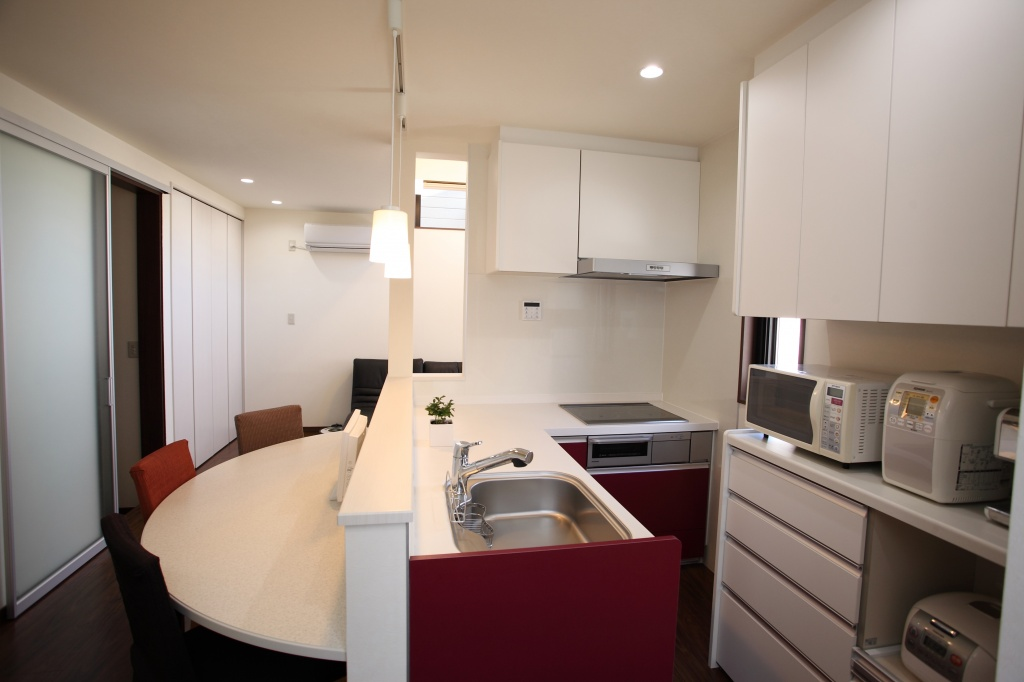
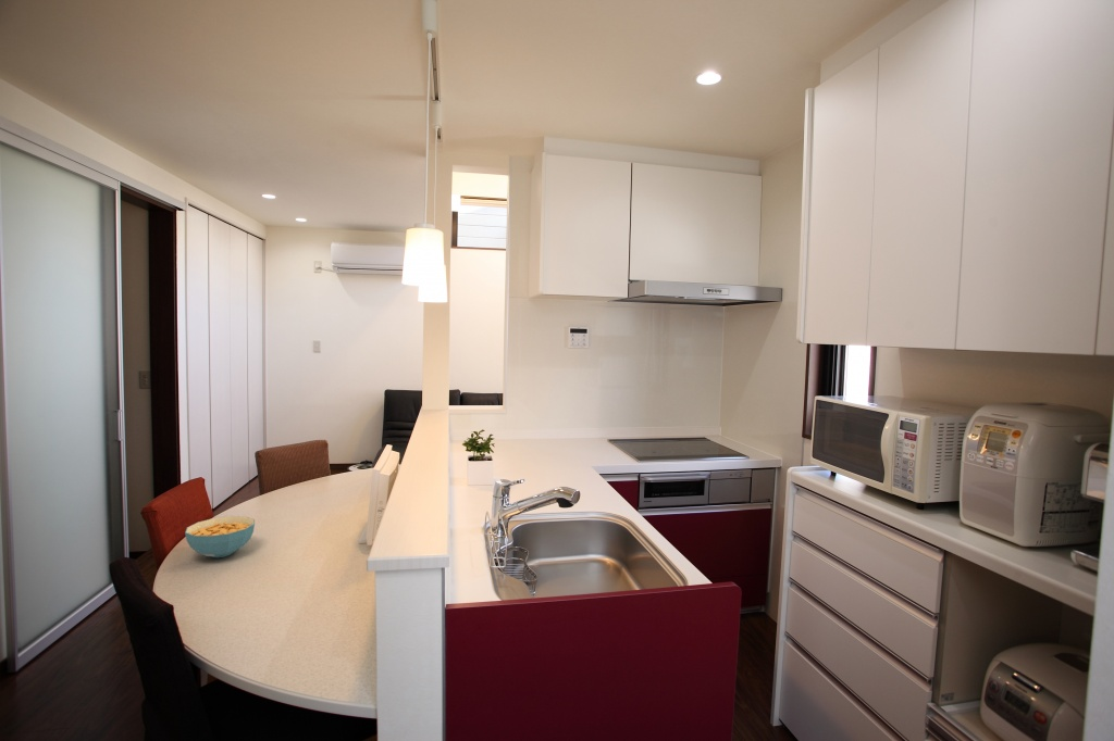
+ cereal bowl [184,515,256,558]
